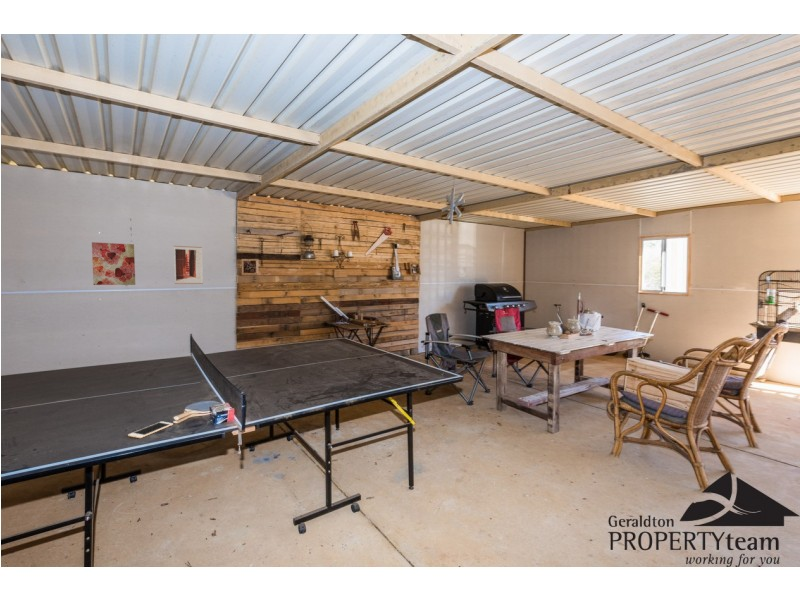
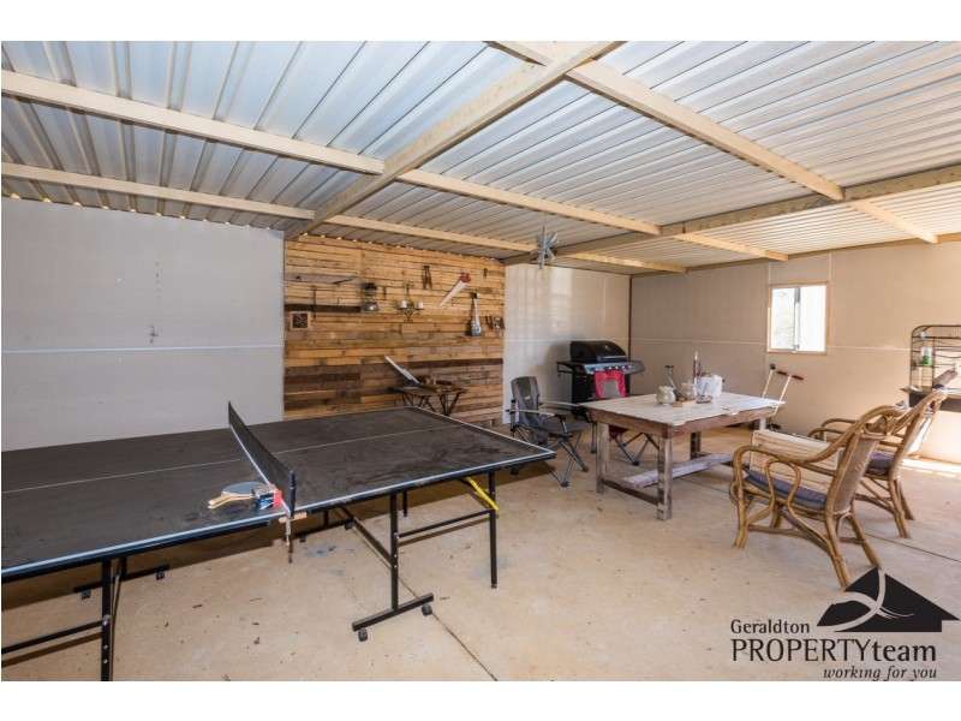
- wall art [91,241,136,286]
- cell phone [127,421,174,439]
- wall art [173,245,204,285]
